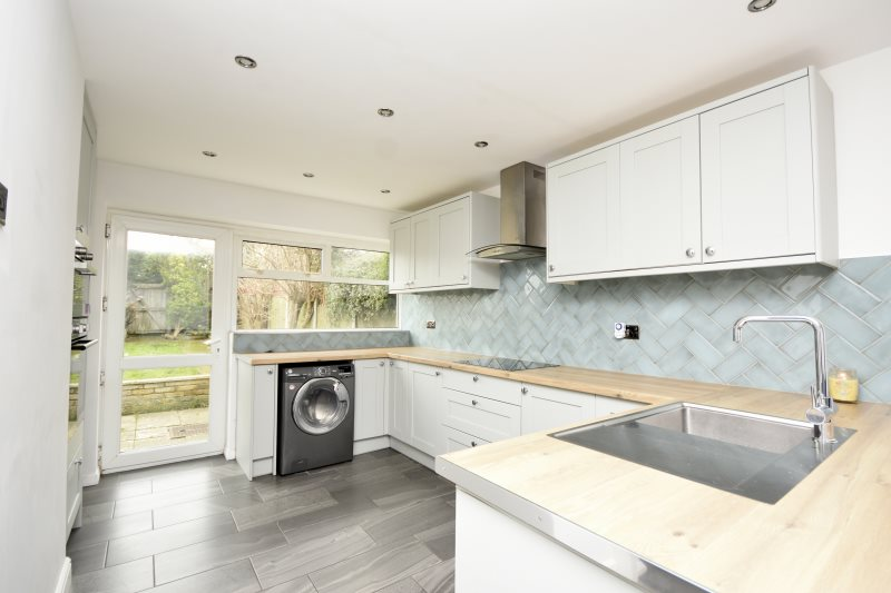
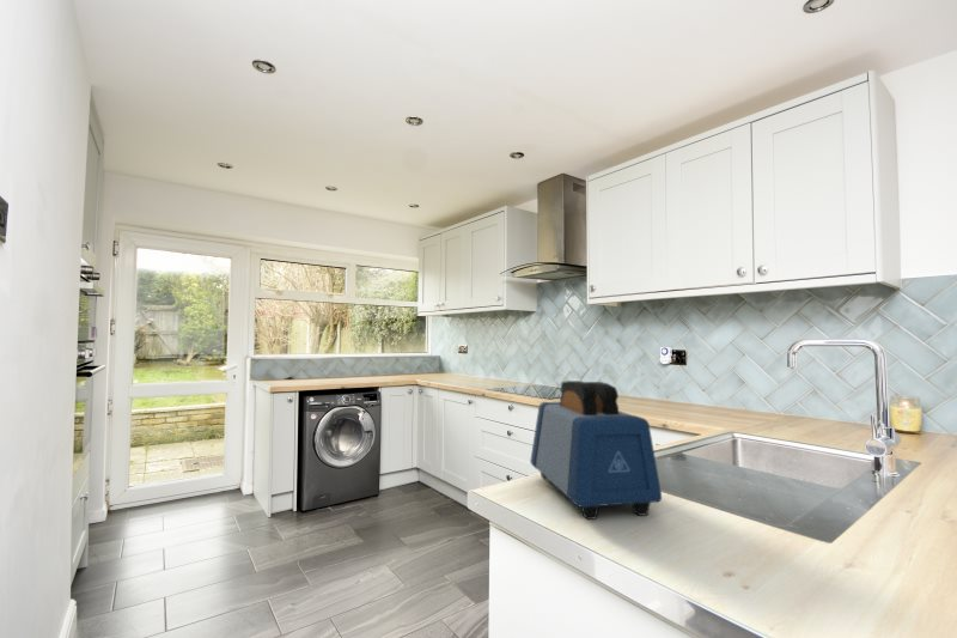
+ toaster [529,379,663,521]
